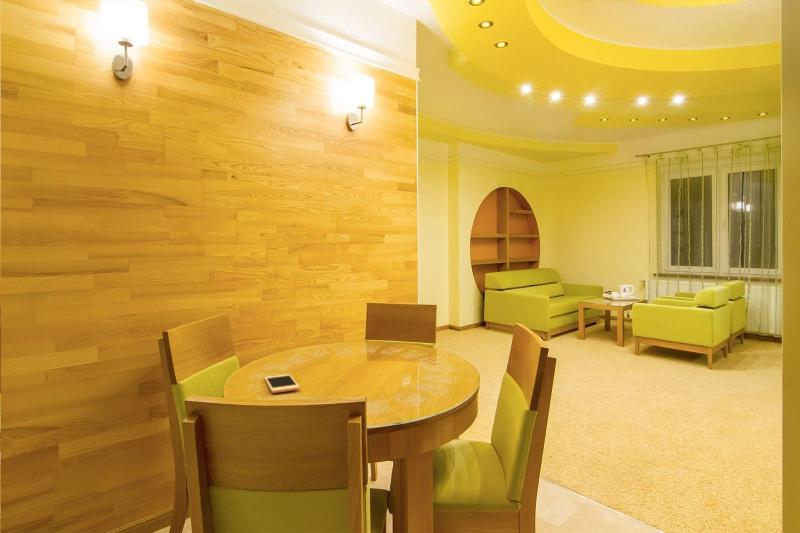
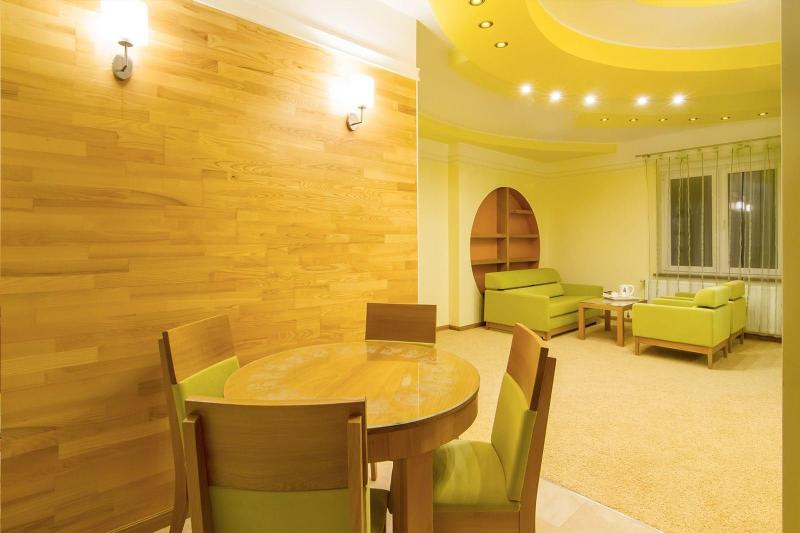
- cell phone [264,373,300,394]
